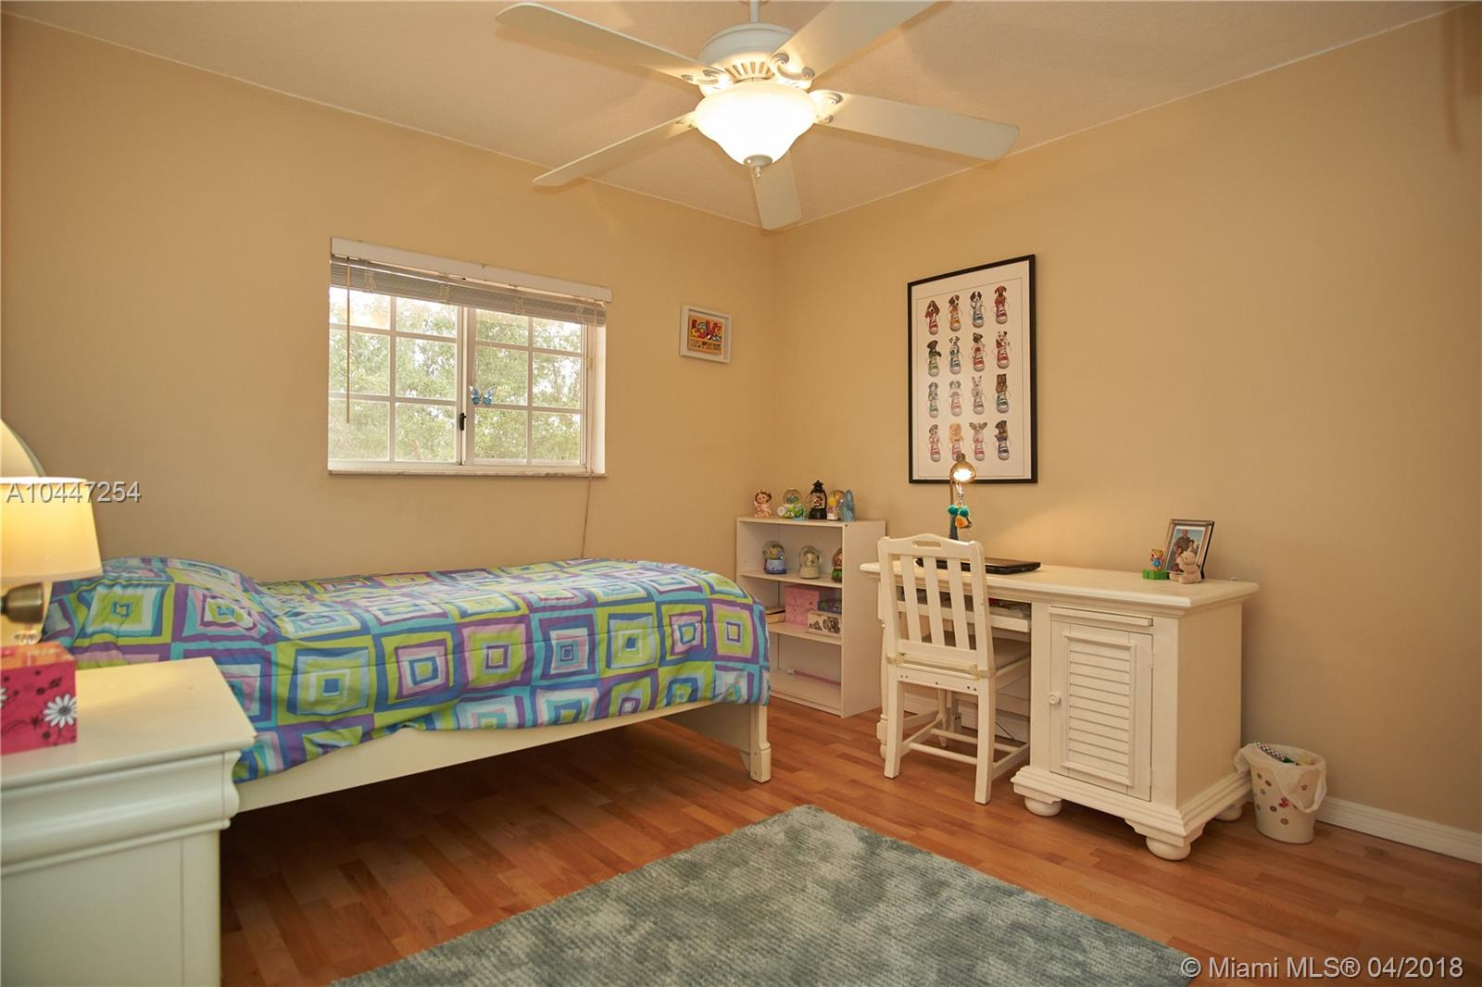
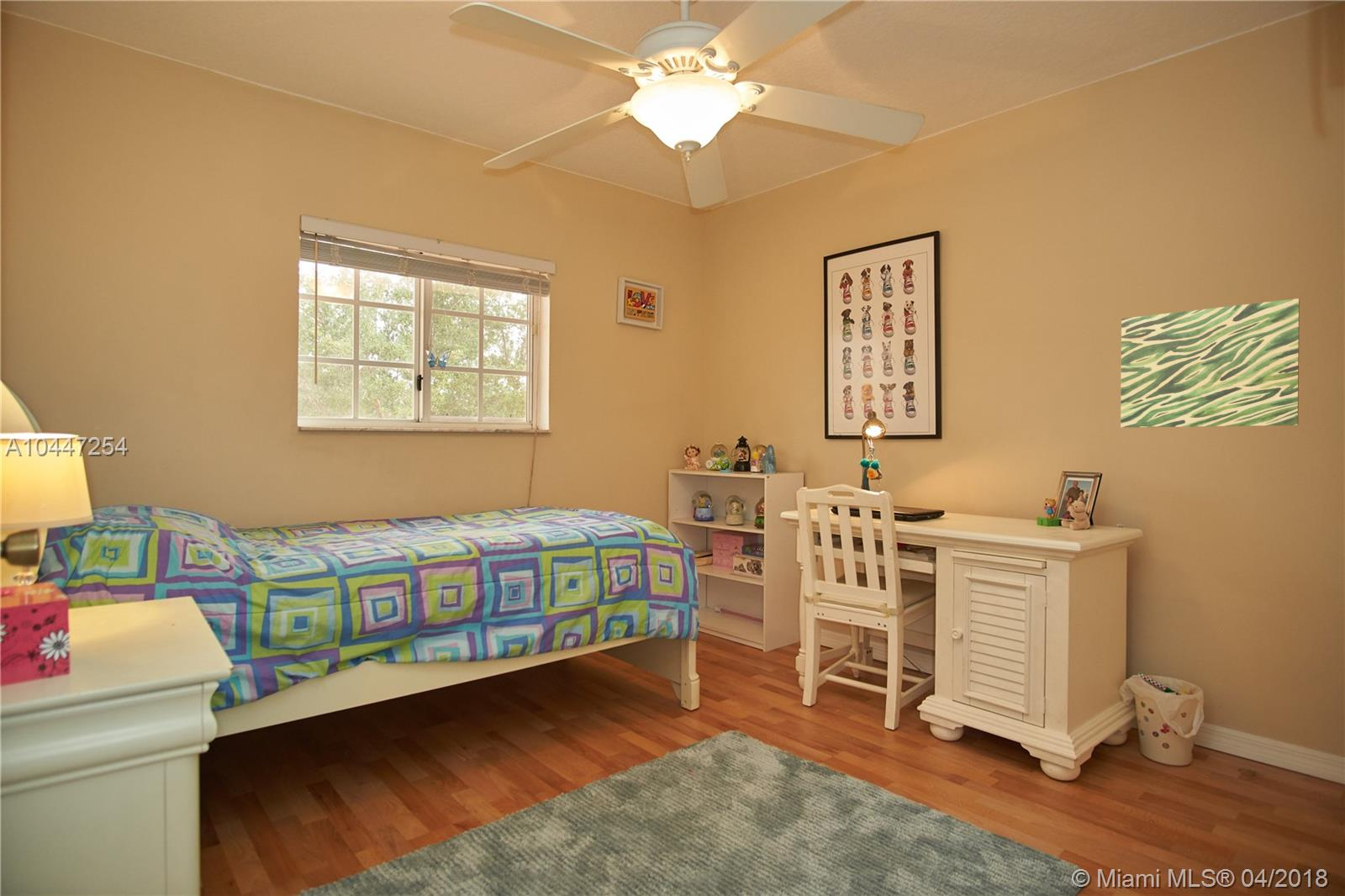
+ wall art [1120,298,1300,429]
